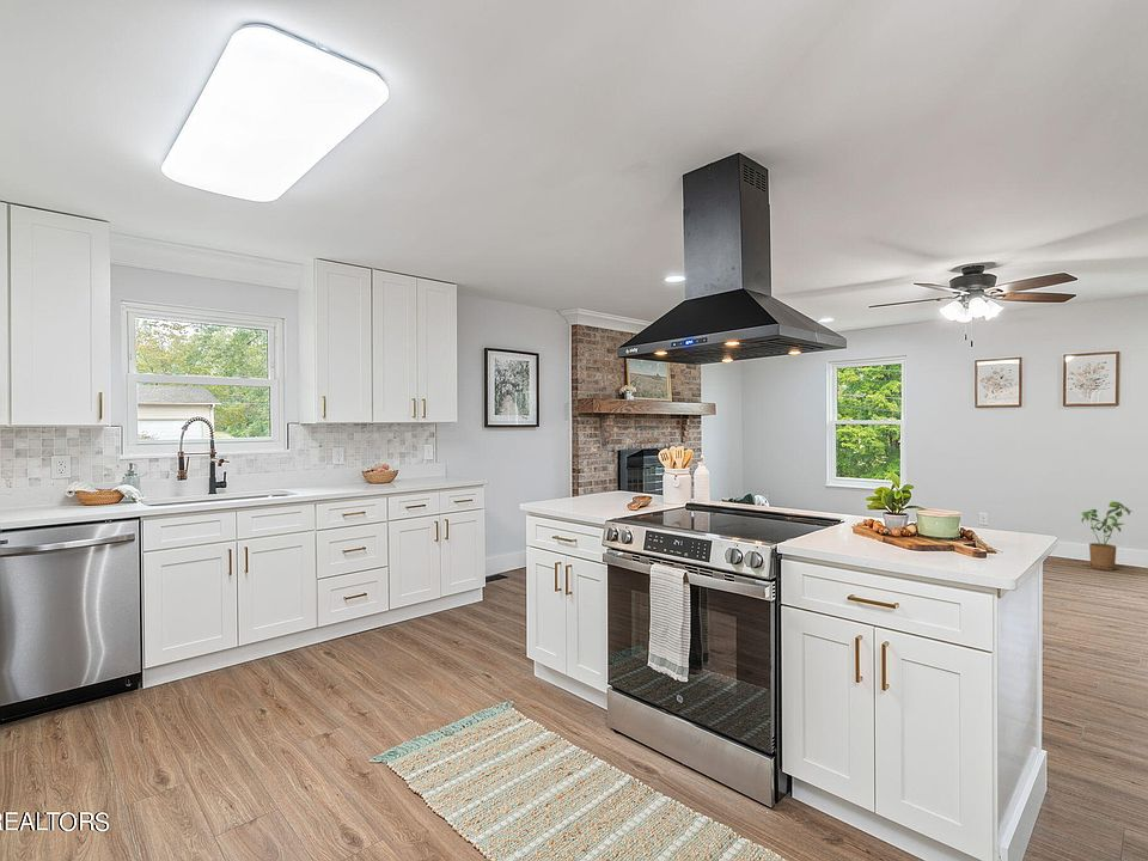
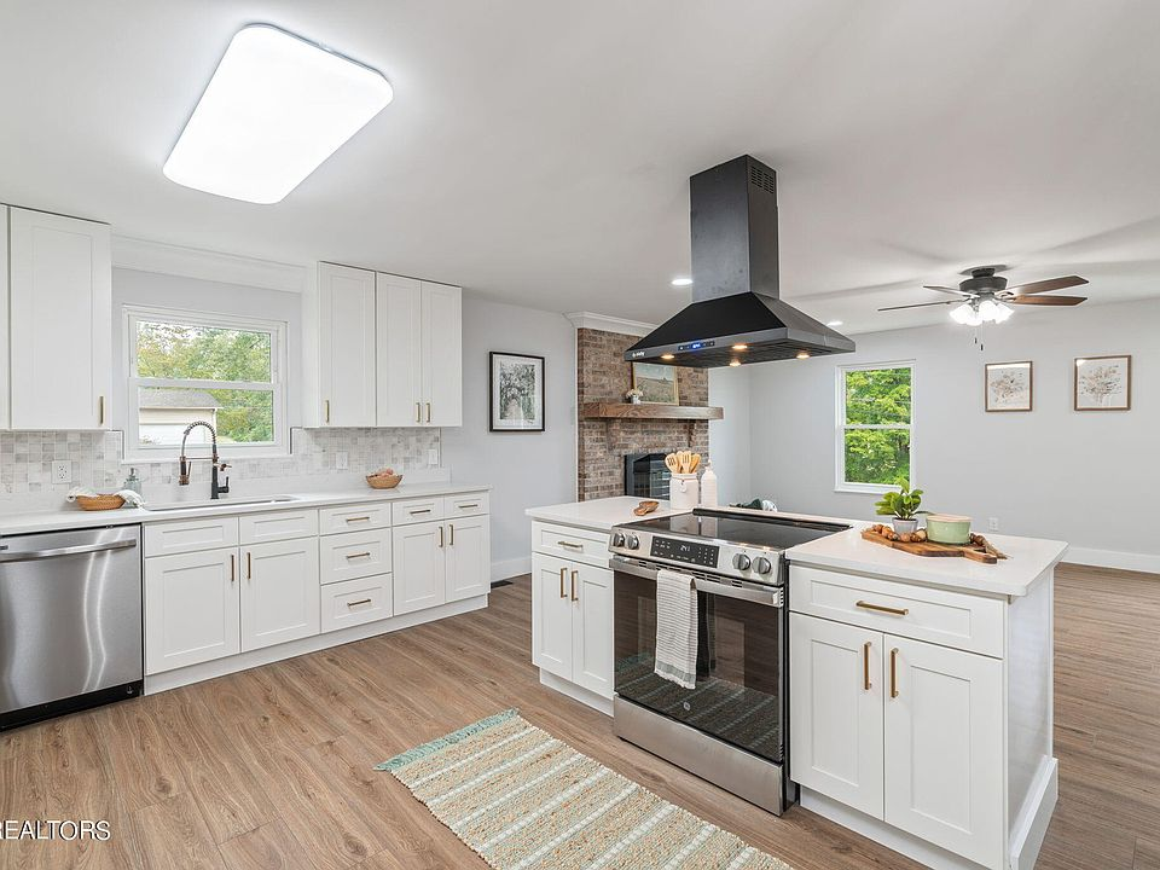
- house plant [1081,500,1134,572]
